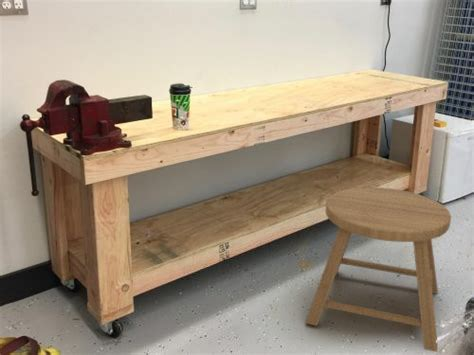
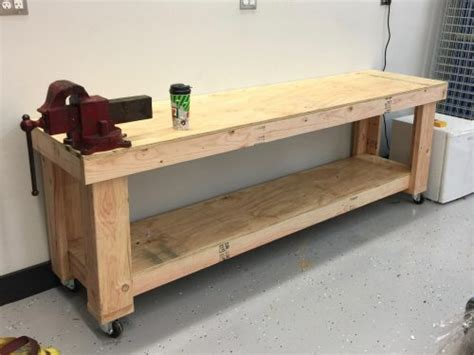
- stool [304,186,452,353]
